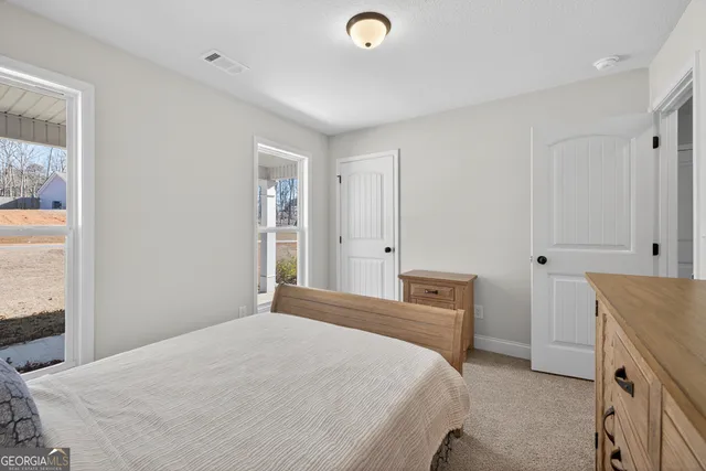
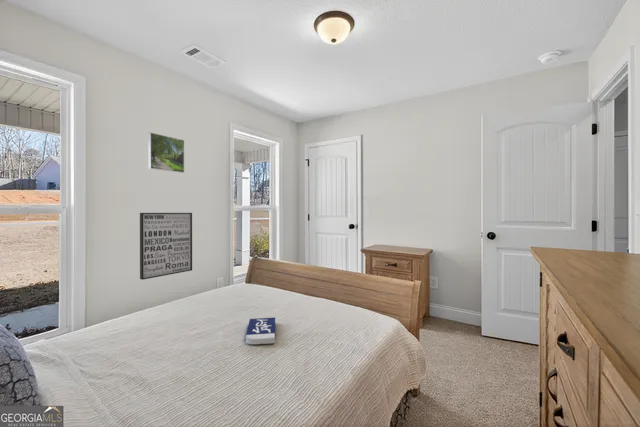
+ wall art [139,212,193,281]
+ book [245,317,276,345]
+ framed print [147,131,185,174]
